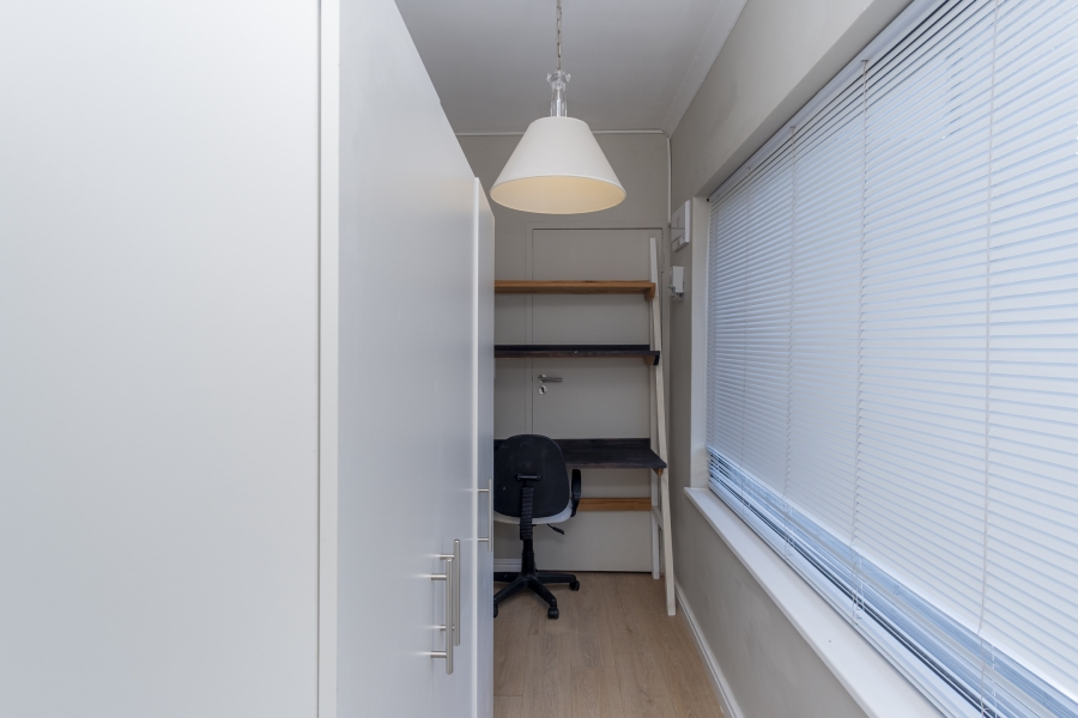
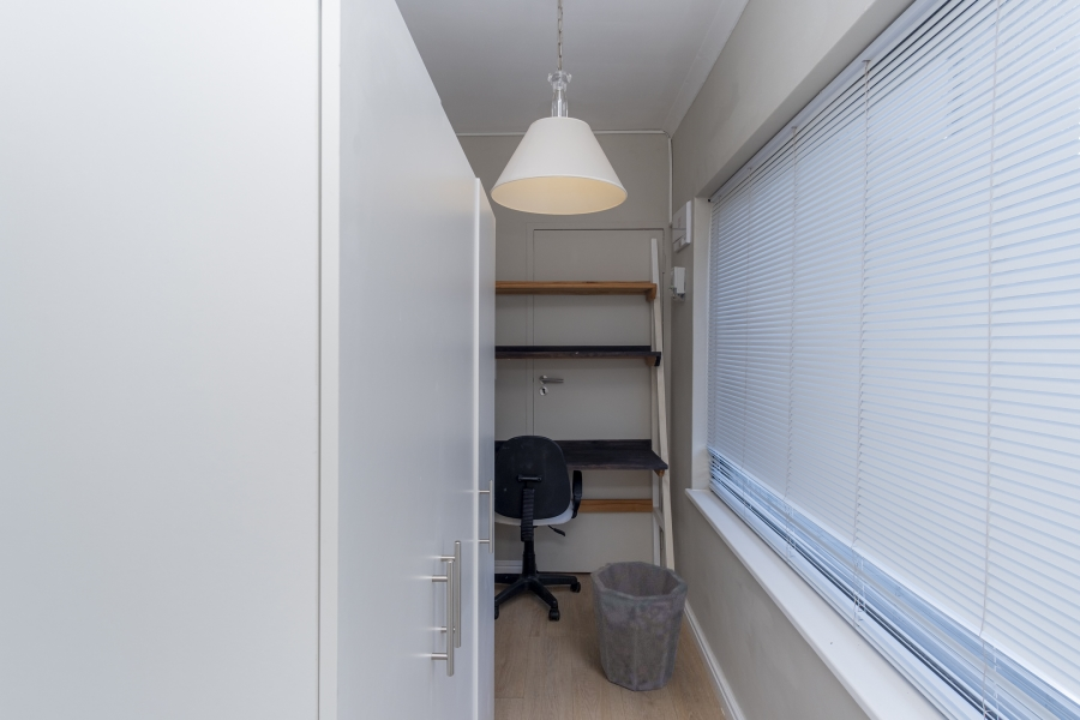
+ waste bin [589,560,689,692]
